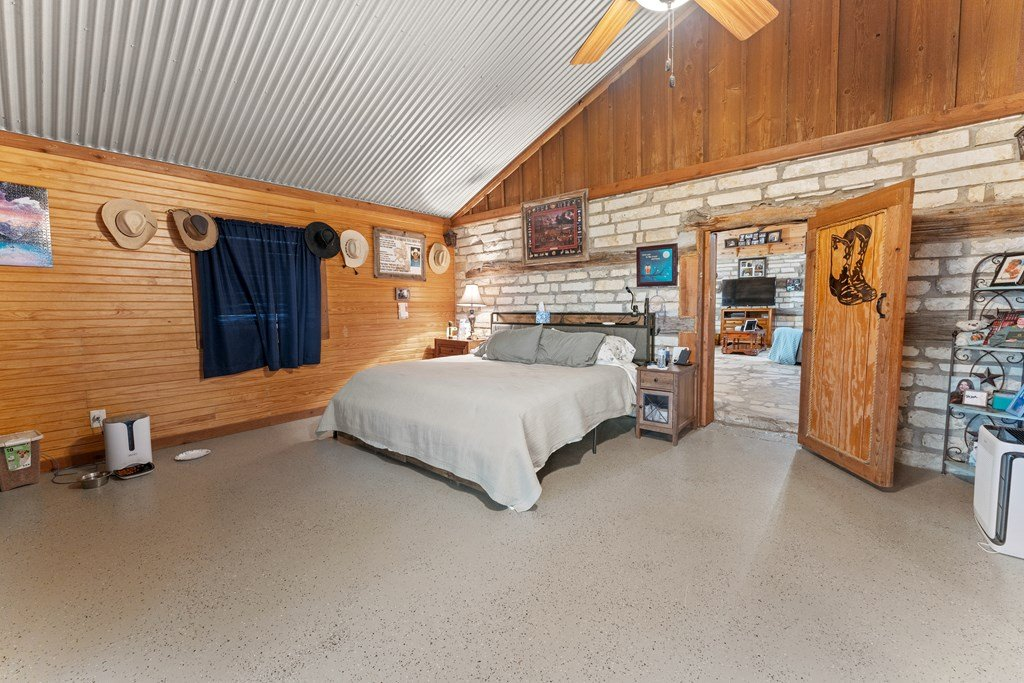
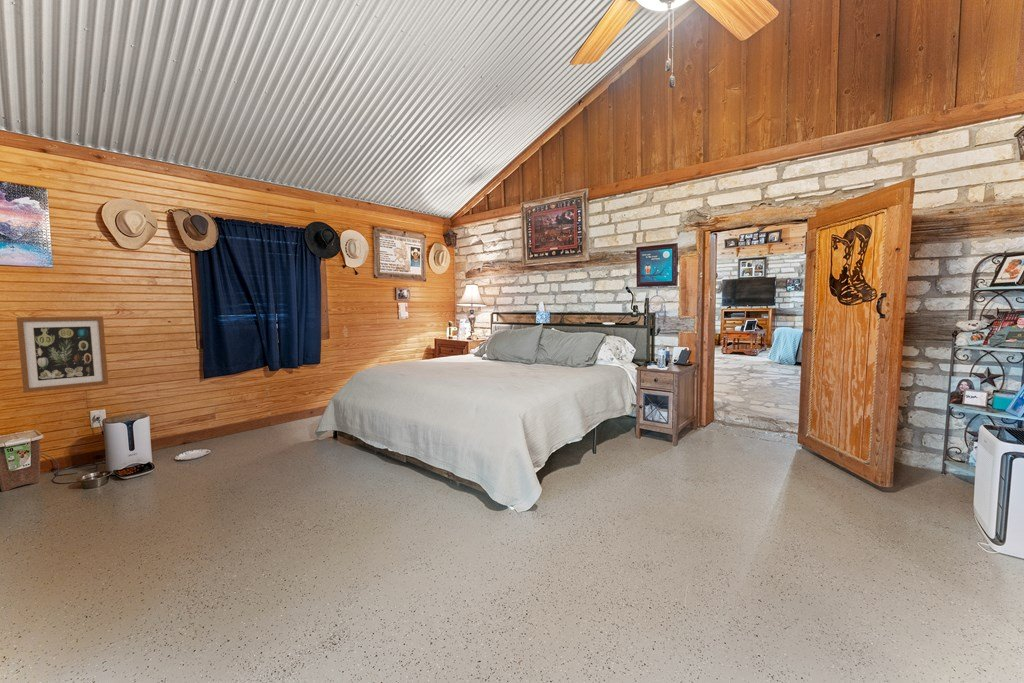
+ wall art [16,316,109,394]
